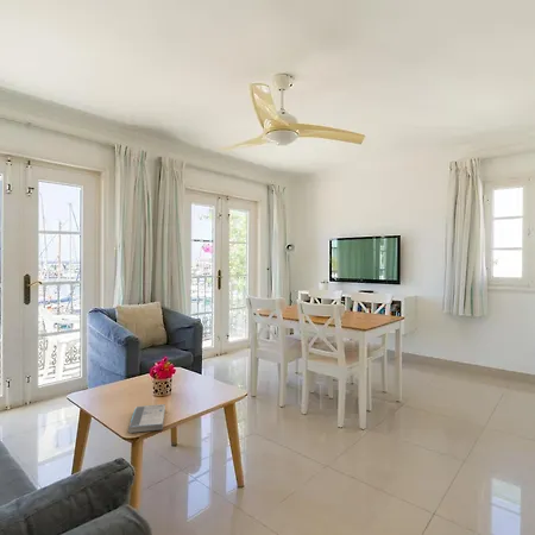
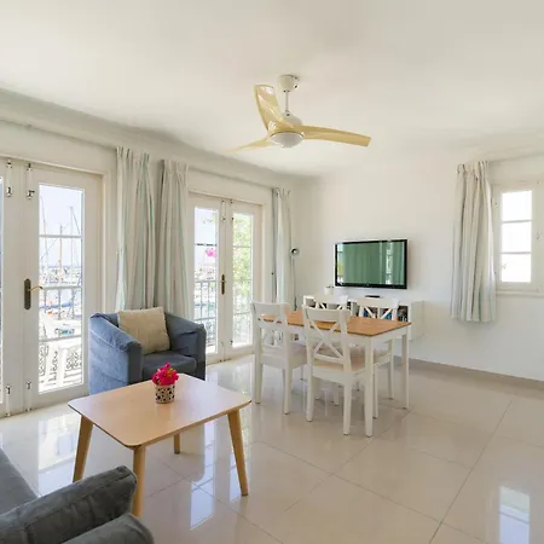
- book [127,403,166,434]
